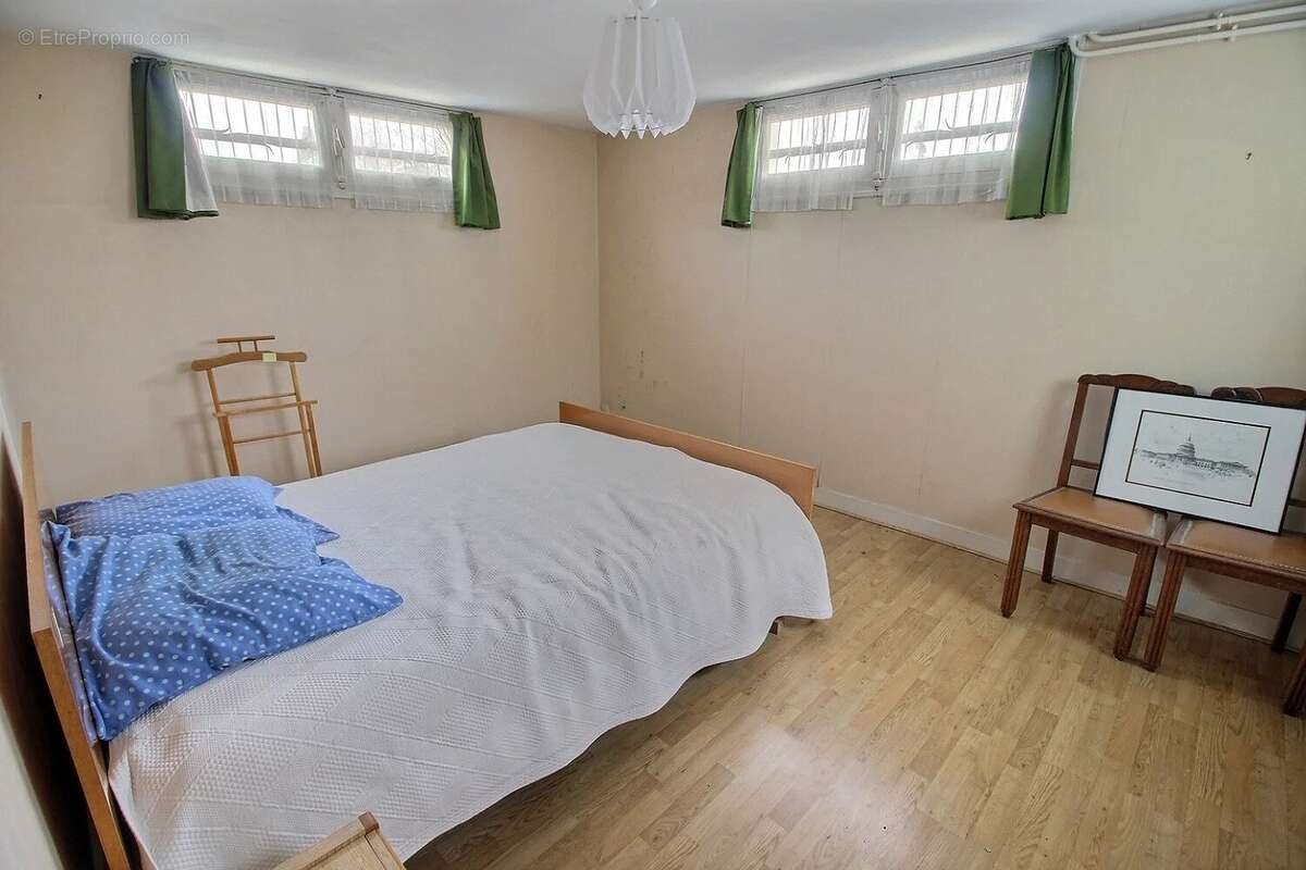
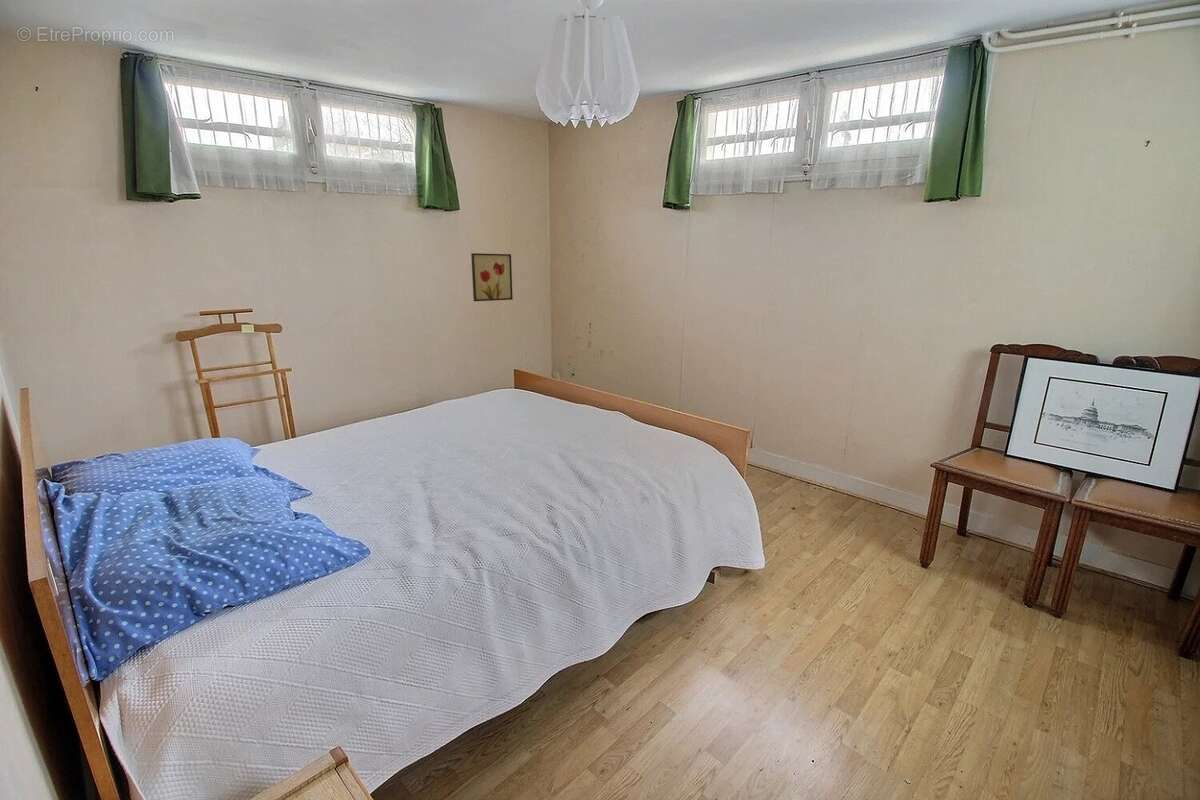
+ wall art [470,252,514,302]
